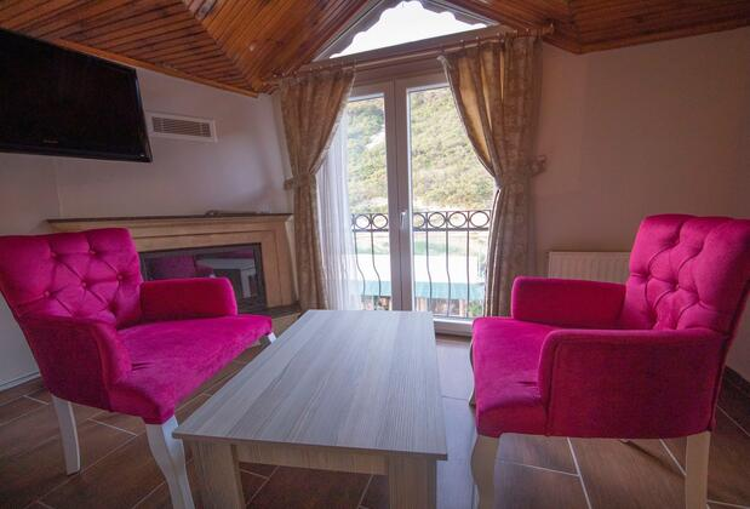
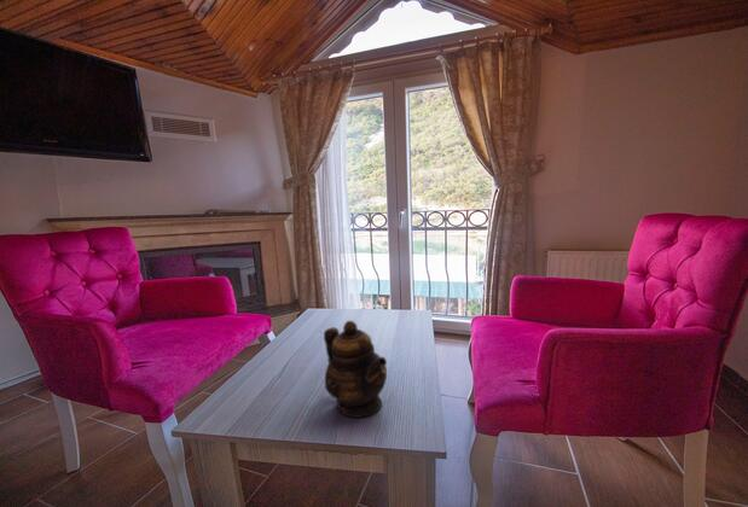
+ teapot [323,320,388,419]
